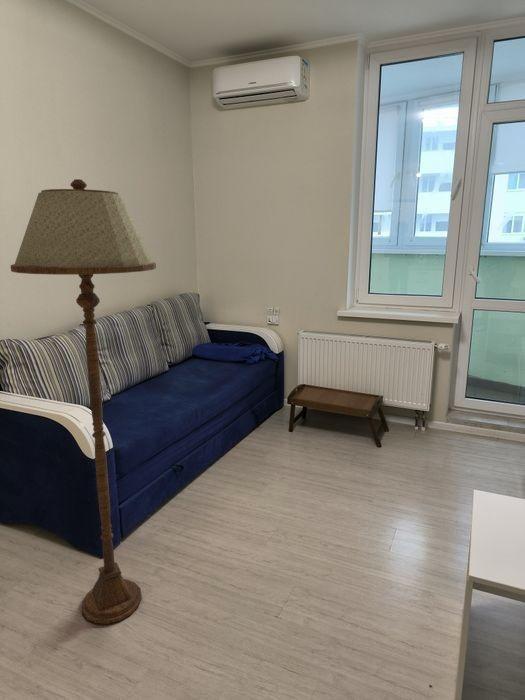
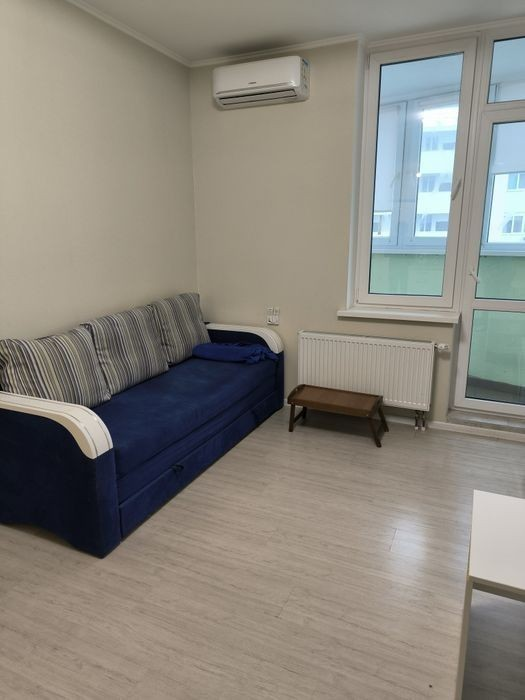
- floor lamp [10,178,157,625]
